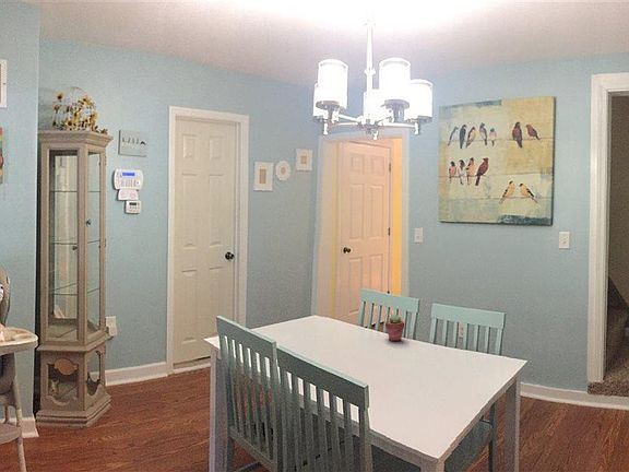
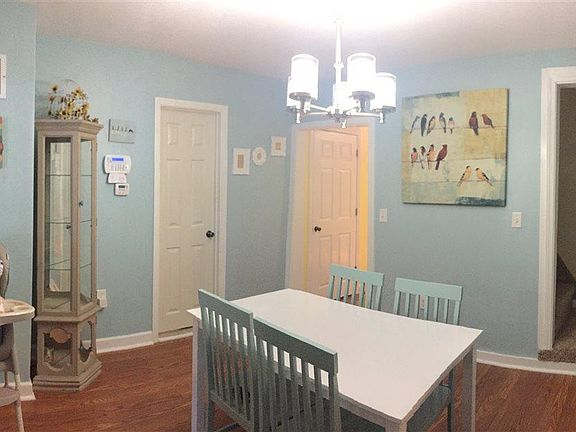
- potted succulent [384,314,406,342]
